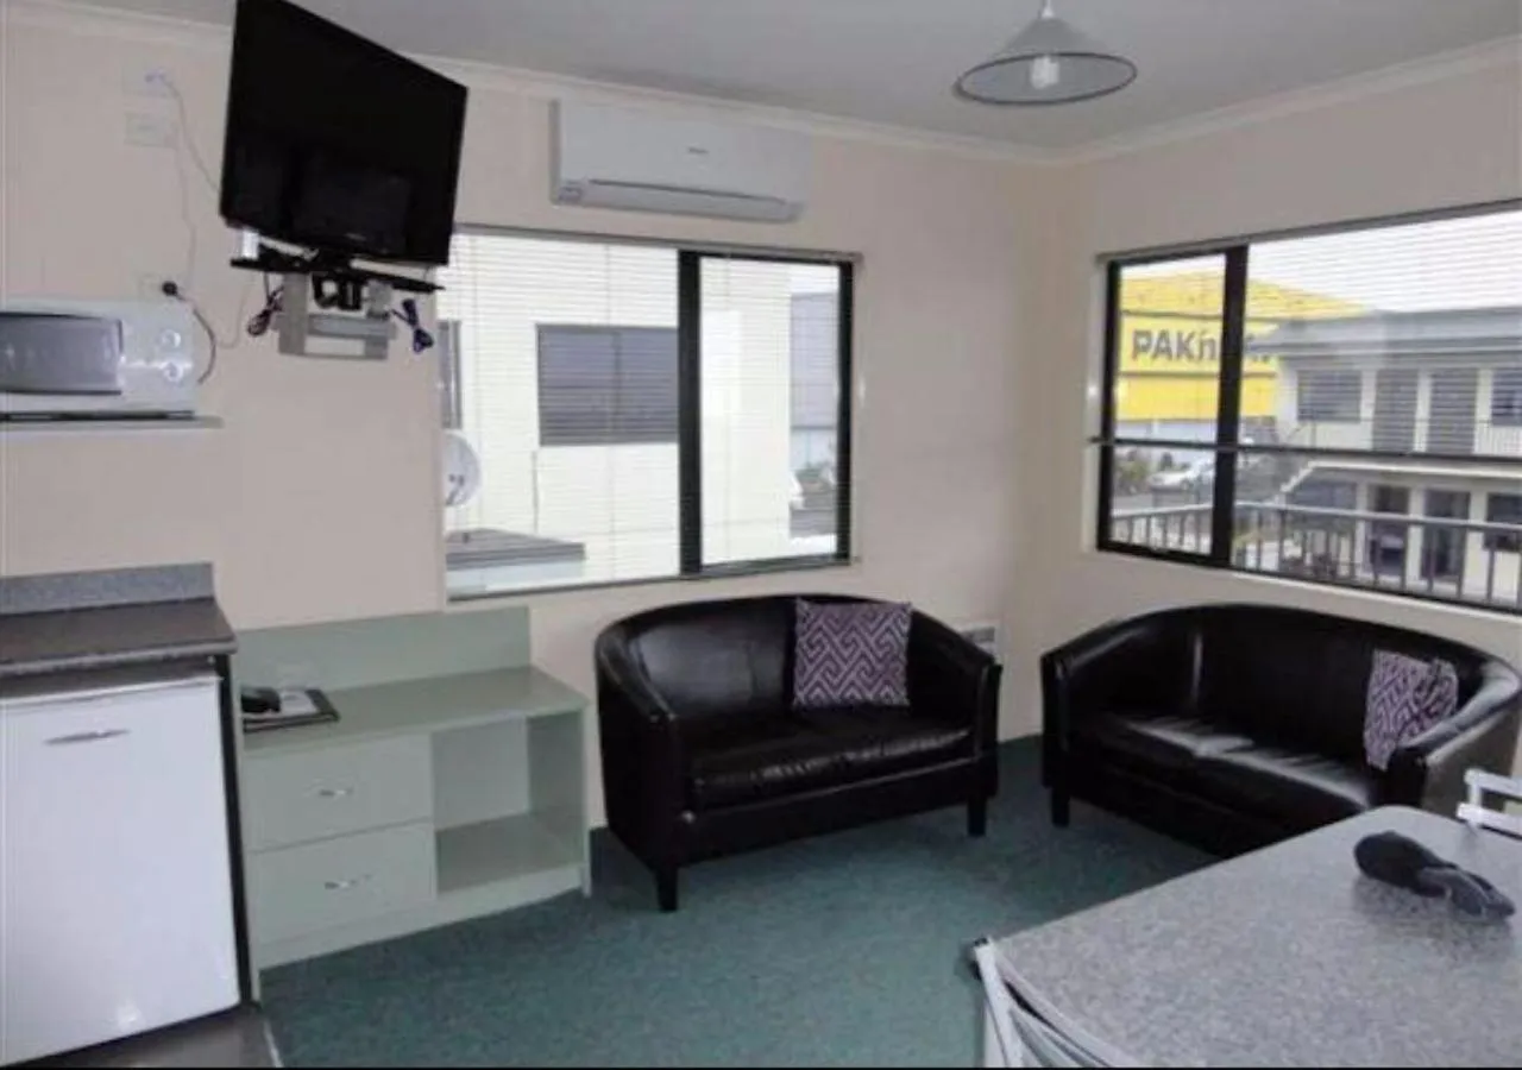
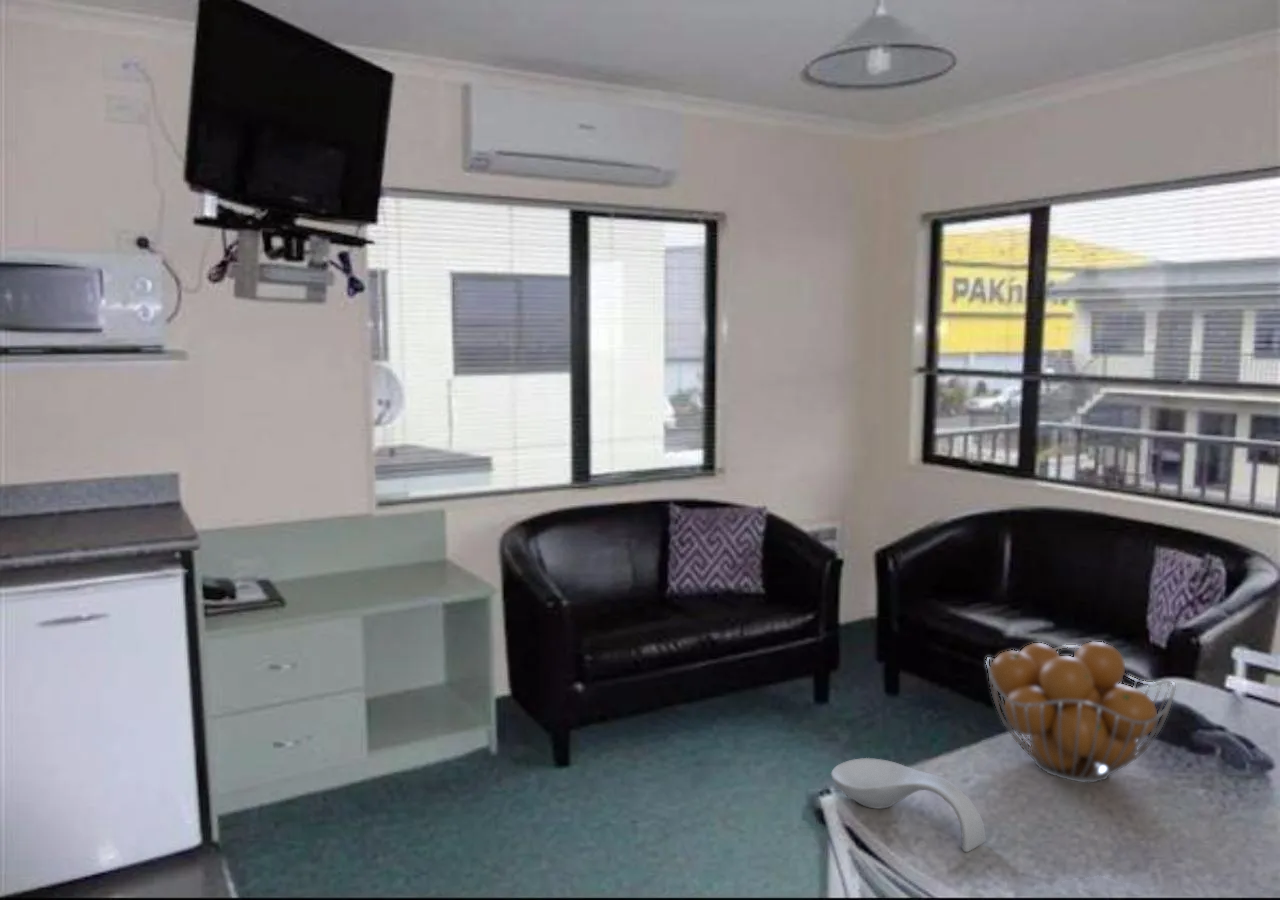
+ fruit basket [986,641,1177,784]
+ spoon rest [830,757,987,853]
